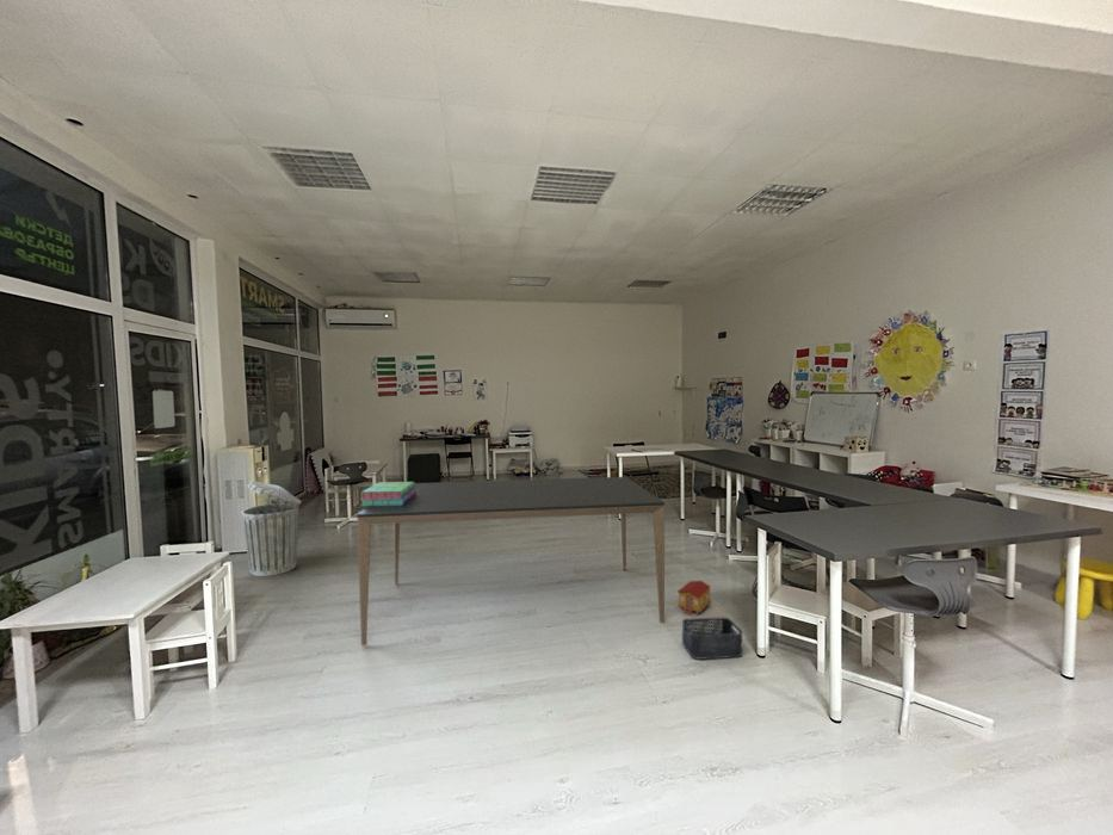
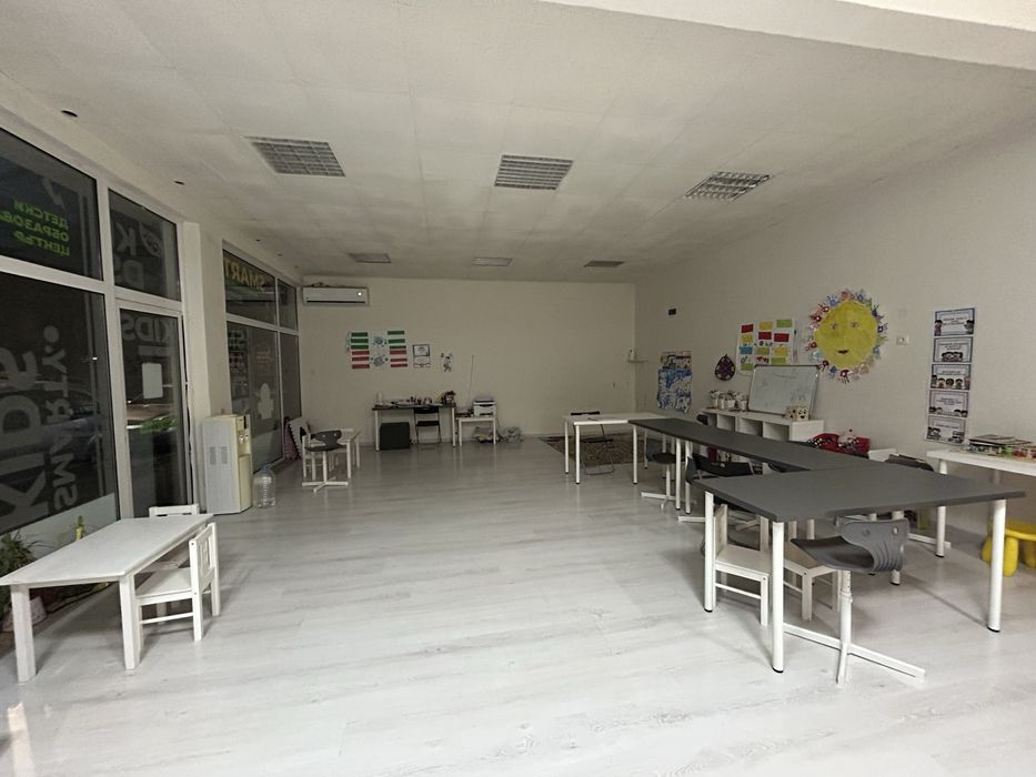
- trash can [241,480,302,577]
- stack of books [359,481,416,507]
- toy house [676,580,712,616]
- dining table [355,476,666,647]
- storage bin [681,616,744,661]
